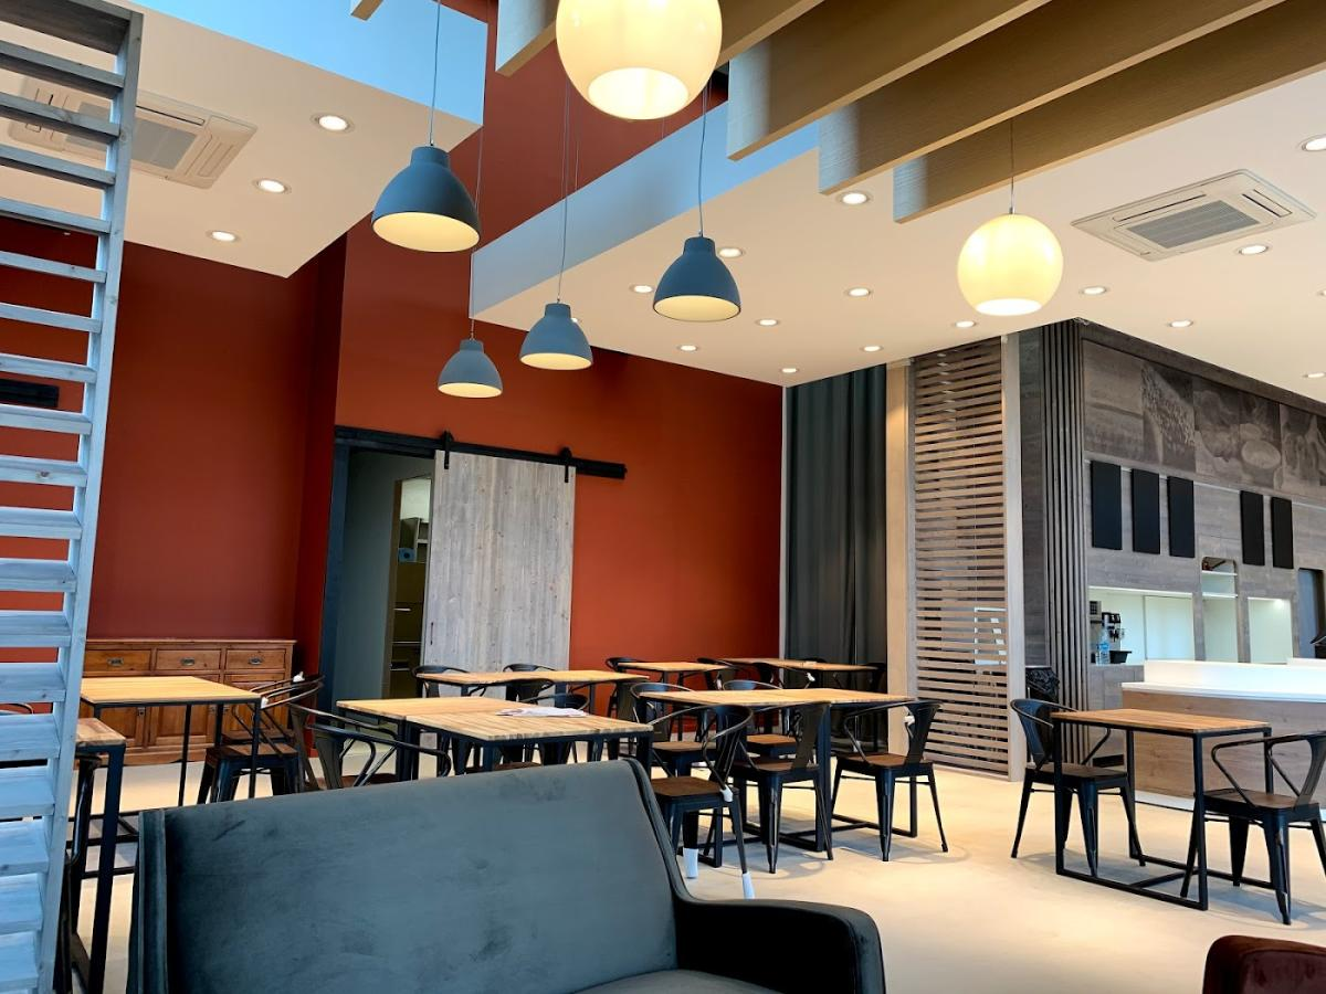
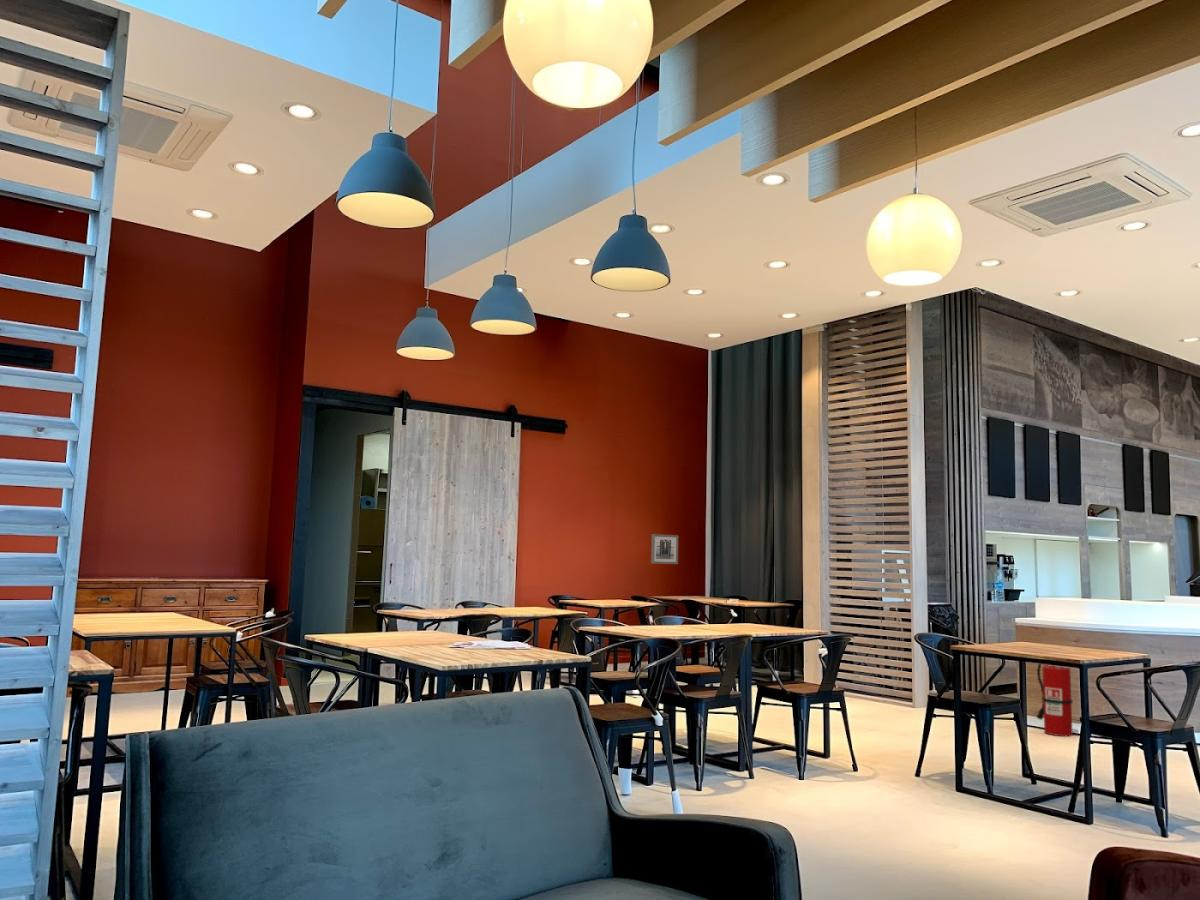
+ fire extinguisher [1036,663,1073,737]
+ wall art [650,533,679,565]
